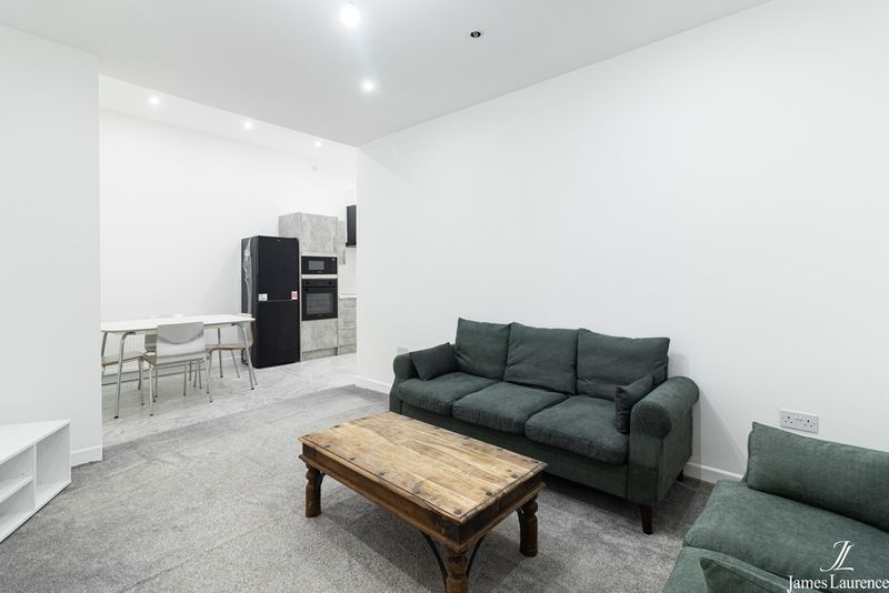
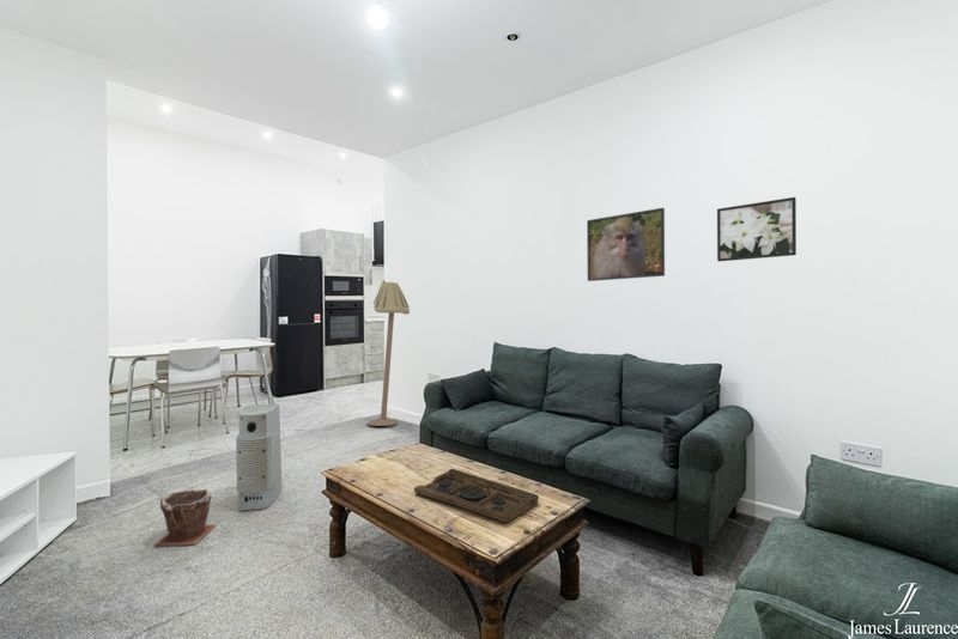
+ air purifier [235,403,283,512]
+ decorative tray [413,468,540,524]
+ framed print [716,196,798,263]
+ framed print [586,207,666,282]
+ plant pot [152,488,217,547]
+ floor lamp [366,279,411,427]
